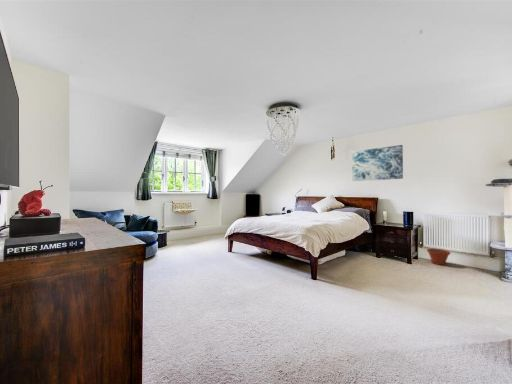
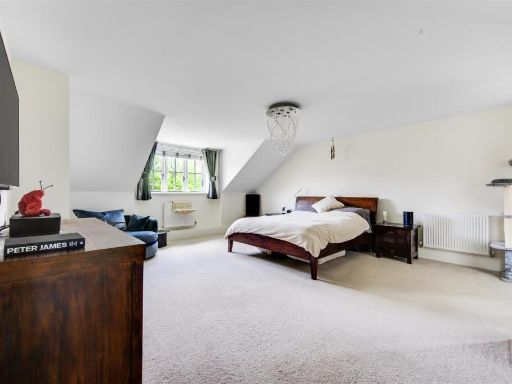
- plant pot [426,248,452,266]
- wall art [351,144,404,182]
